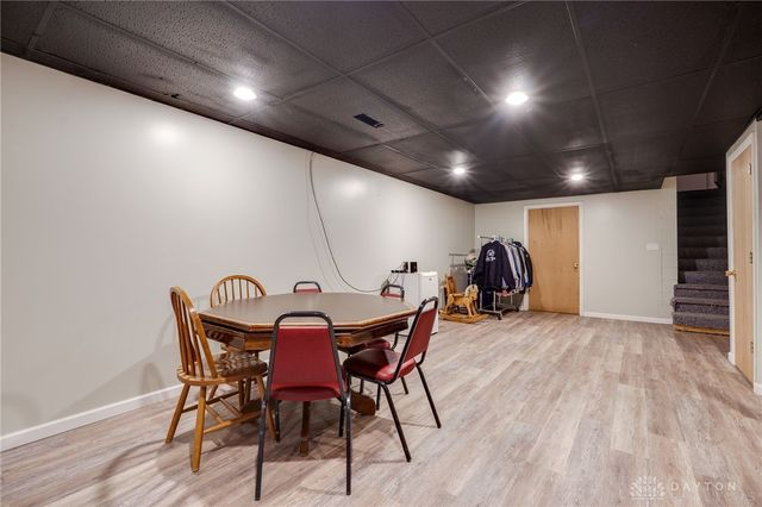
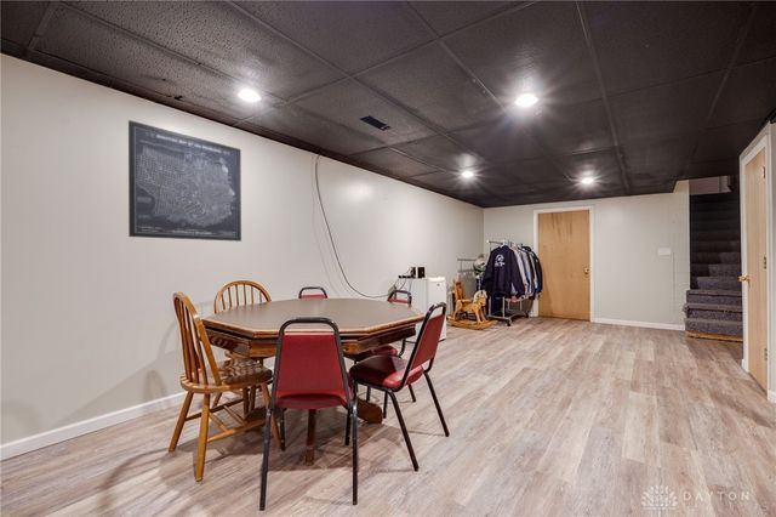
+ wall art [127,119,242,243]
